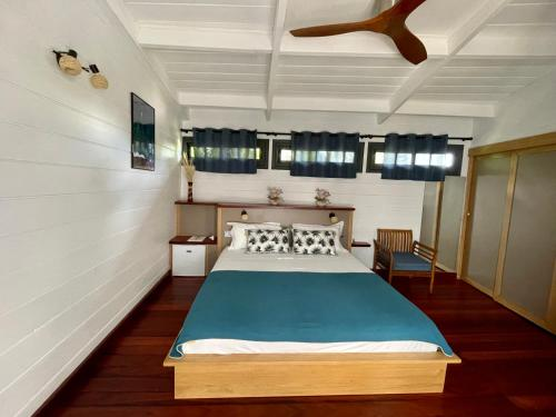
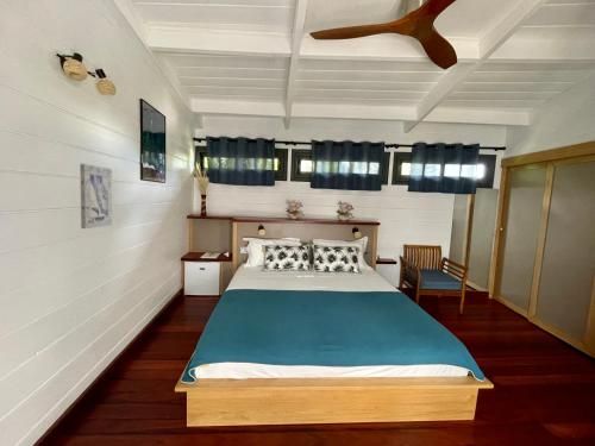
+ wall art [79,163,113,230]
